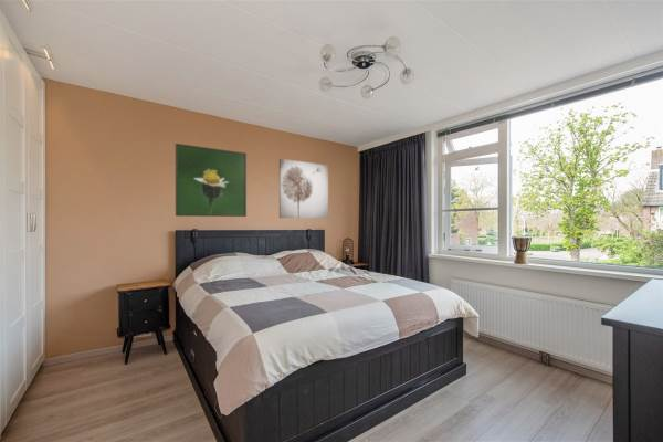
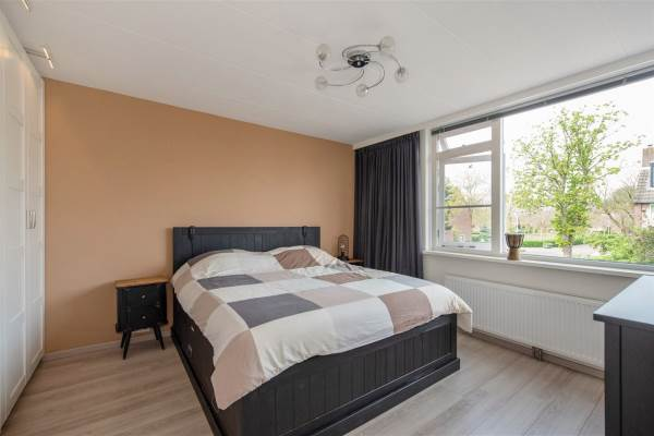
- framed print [175,143,248,218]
- wall art [278,158,329,219]
